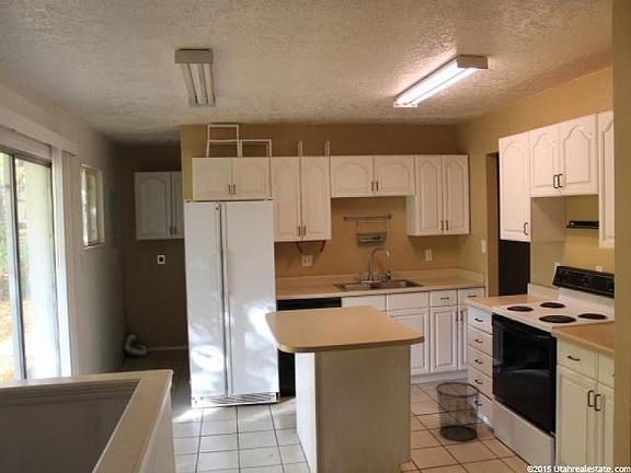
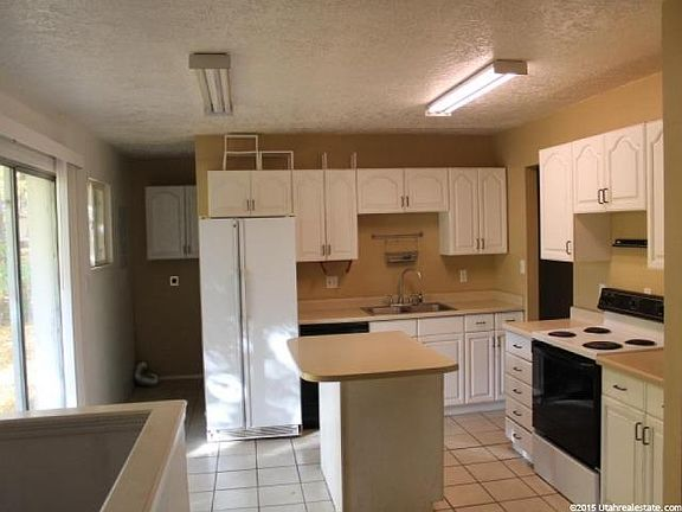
- waste bin [435,381,481,442]
